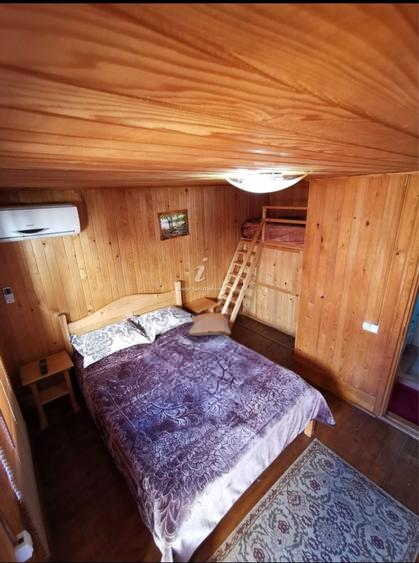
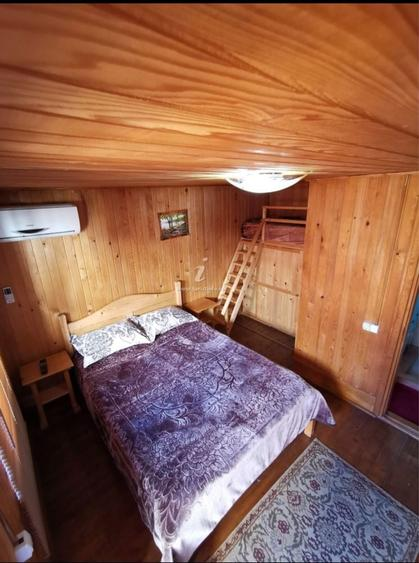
- decorative pillow [187,312,232,337]
